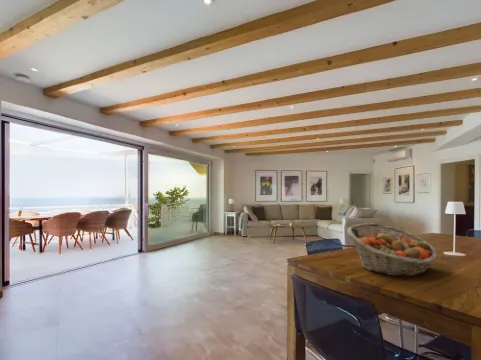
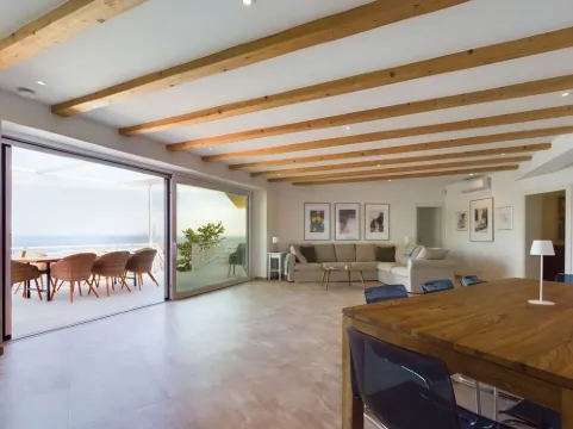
- fruit basket [346,222,439,277]
